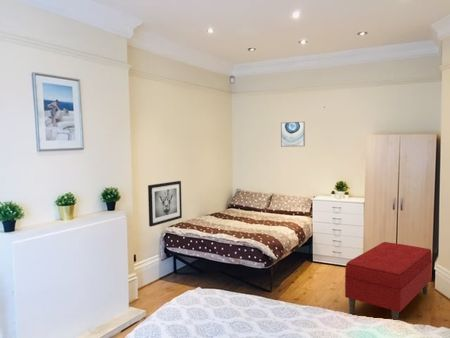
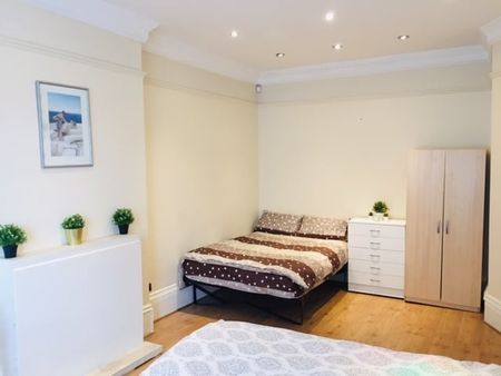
- bench [344,241,433,321]
- wall art [147,180,183,228]
- wall art [280,121,306,148]
